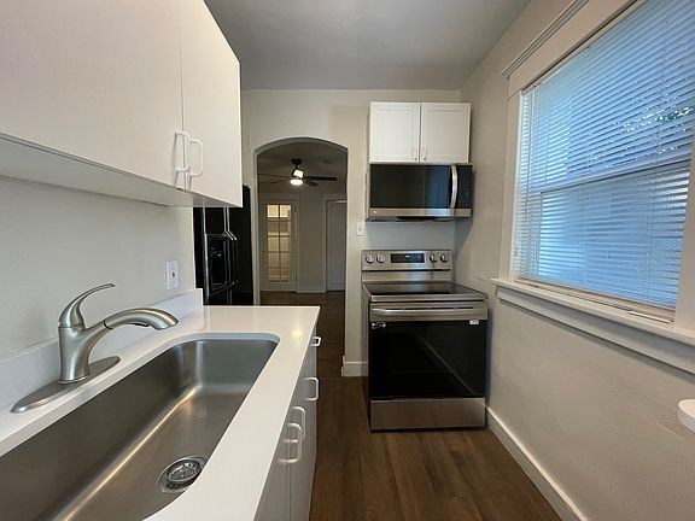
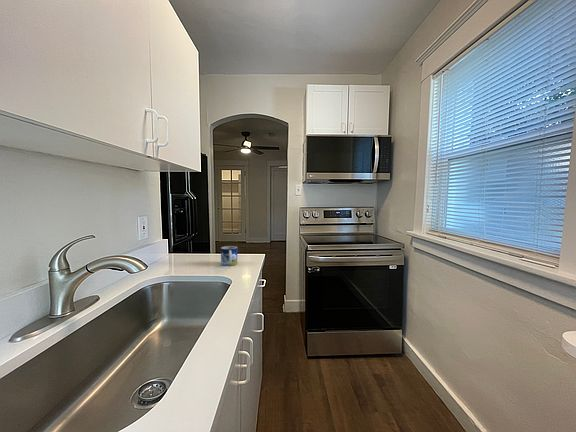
+ mug [220,245,238,267]
